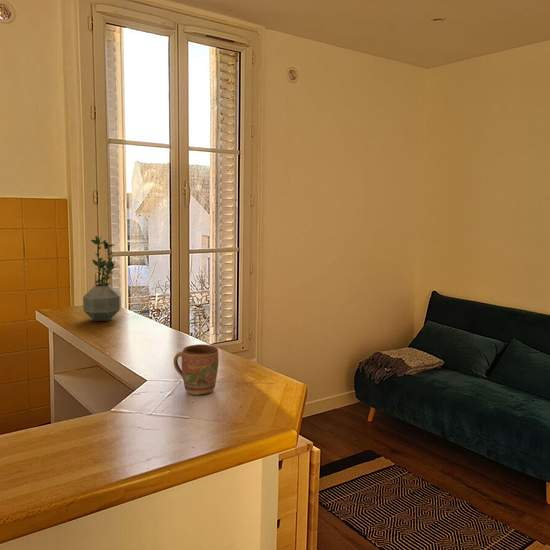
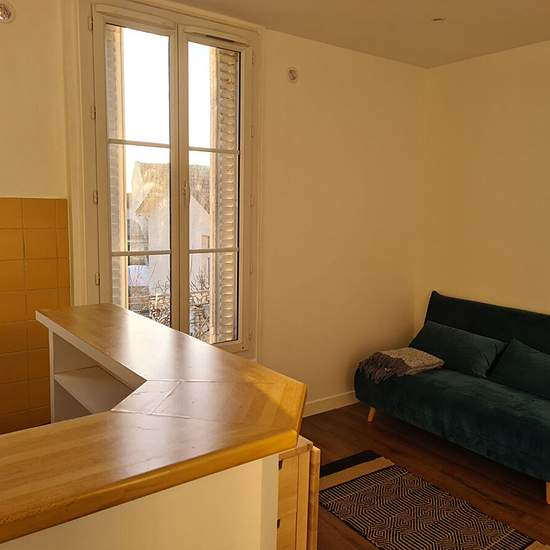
- mug [173,343,220,396]
- potted plant [82,235,122,322]
